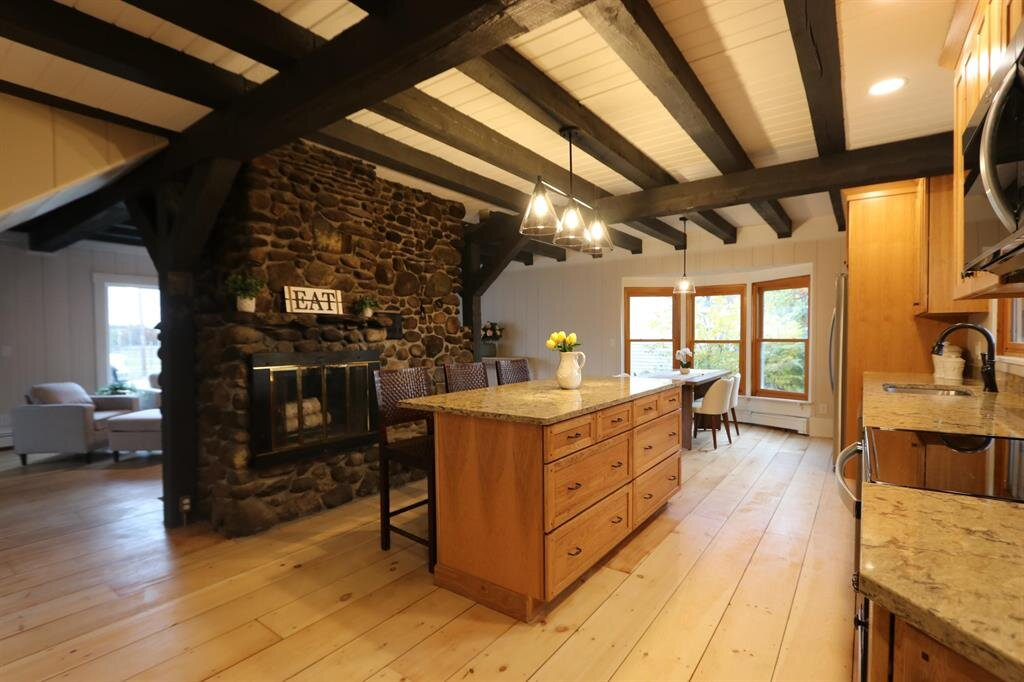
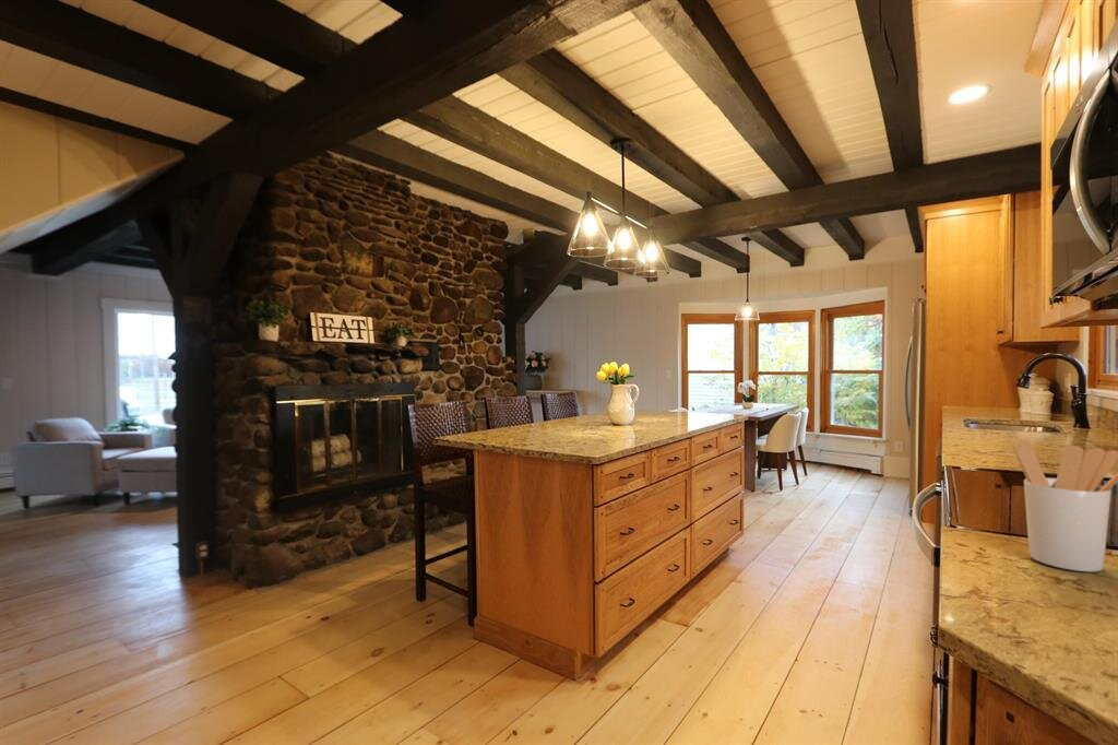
+ utensil holder [1013,440,1118,572]
